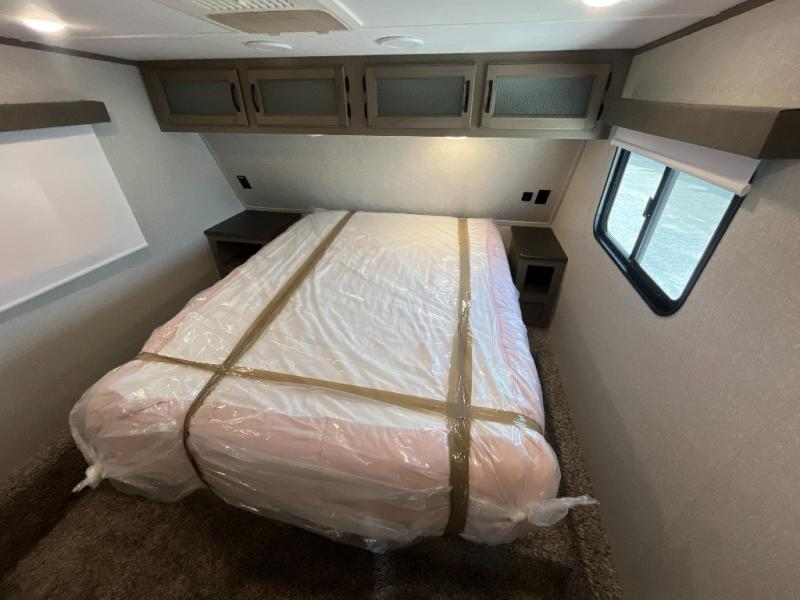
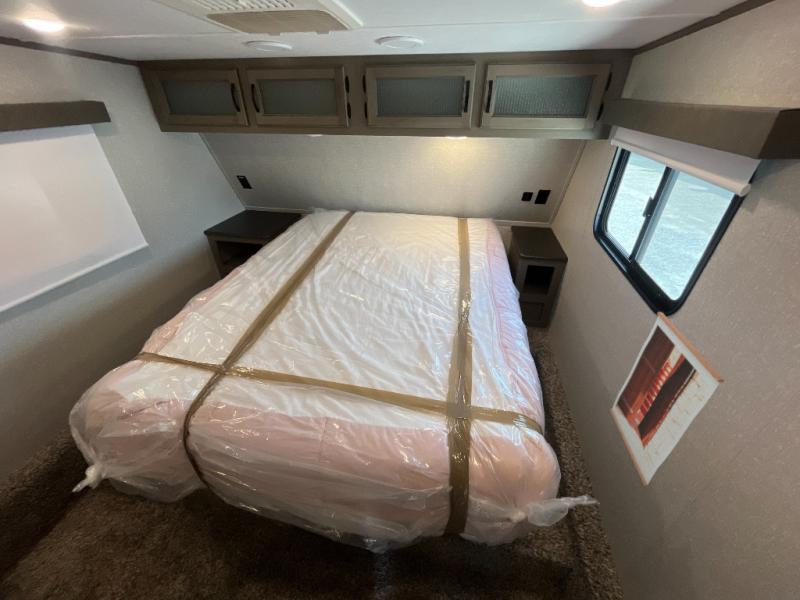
+ wall art [609,311,726,488]
